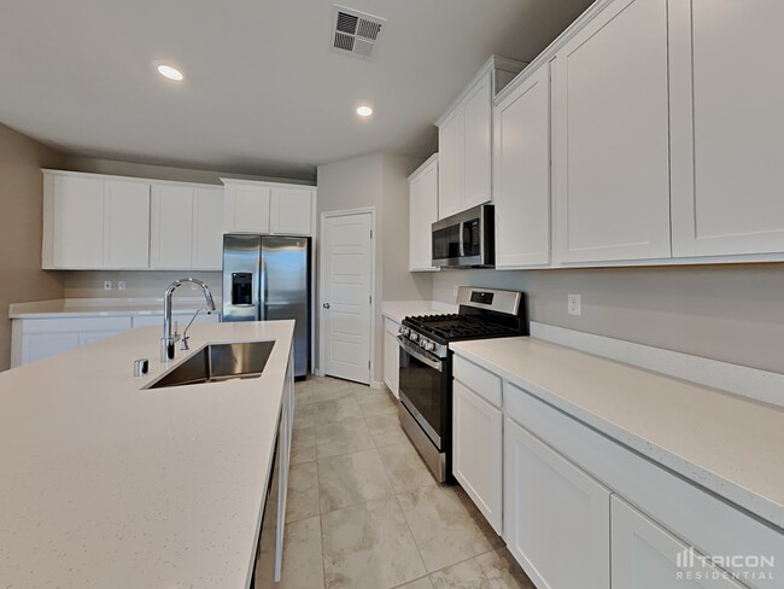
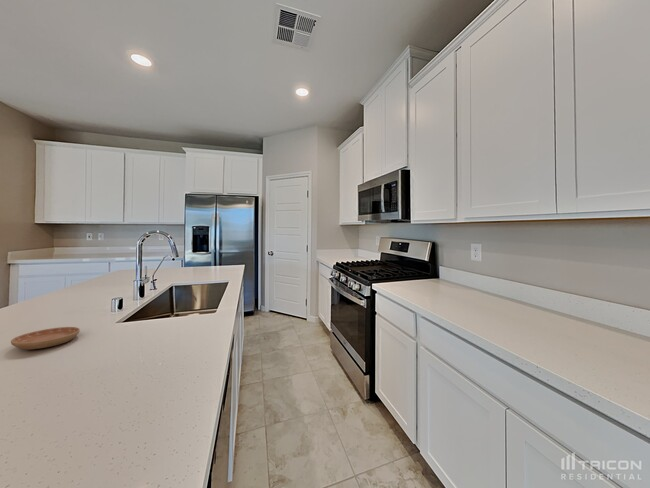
+ saucer [10,326,81,350]
